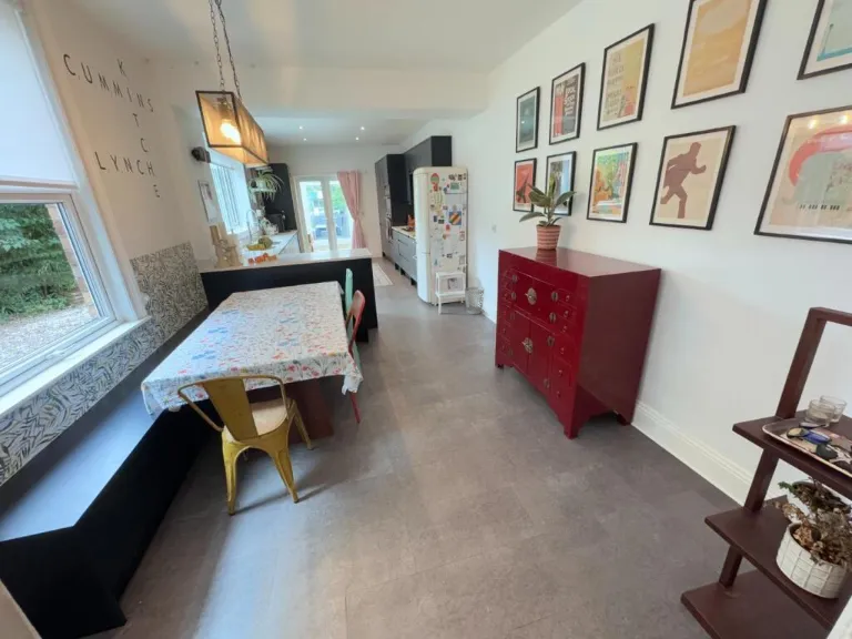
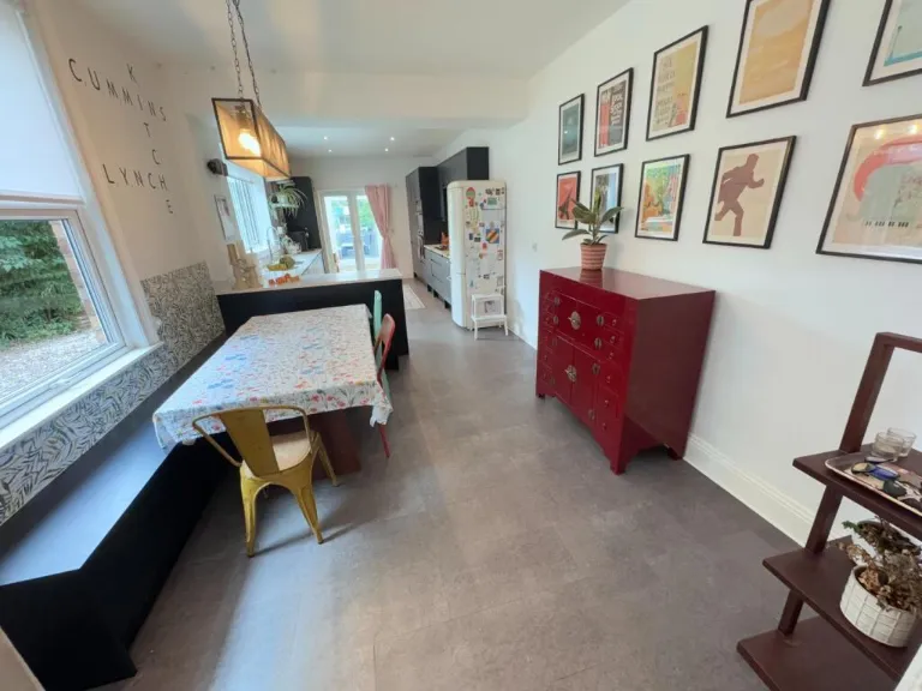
- wastebasket [464,286,485,315]
